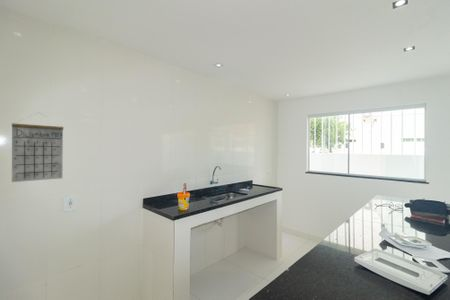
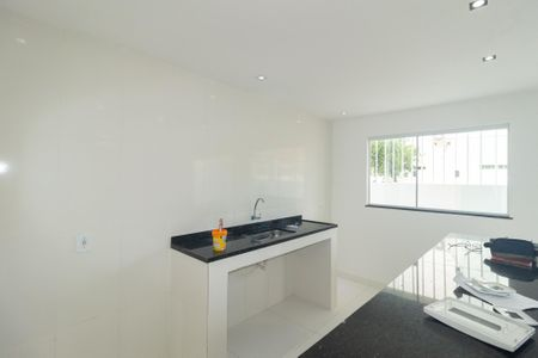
- calendar [11,112,64,183]
